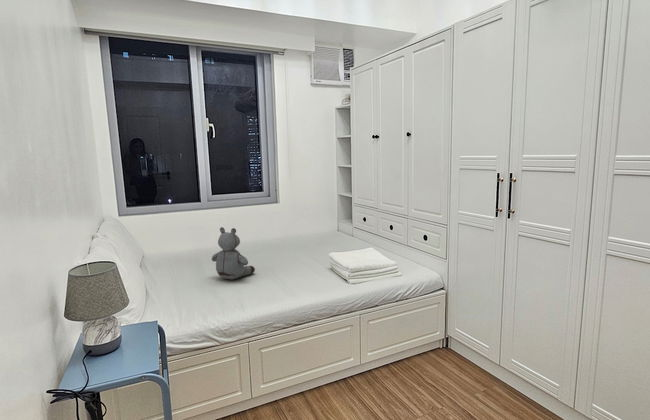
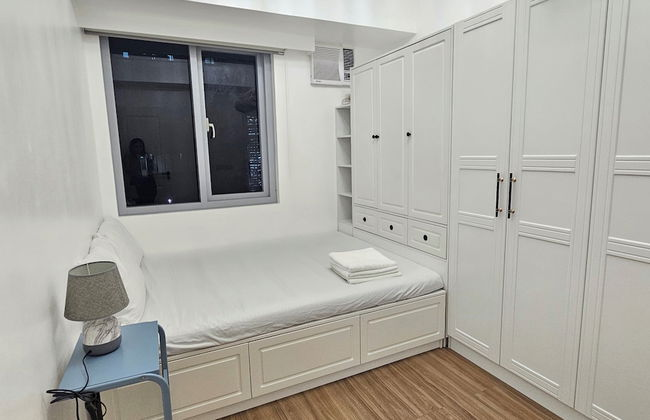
- stuffed bear [211,226,256,280]
